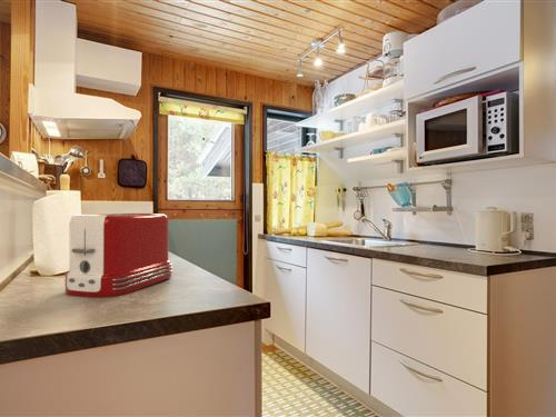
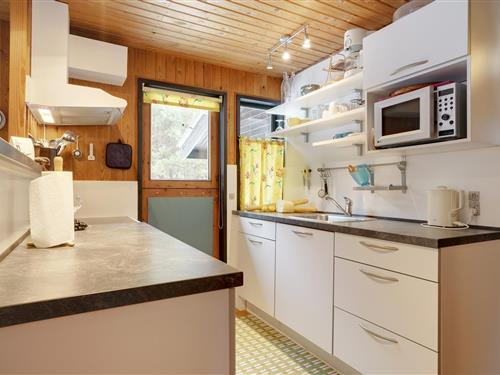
- toaster [63,212,173,298]
